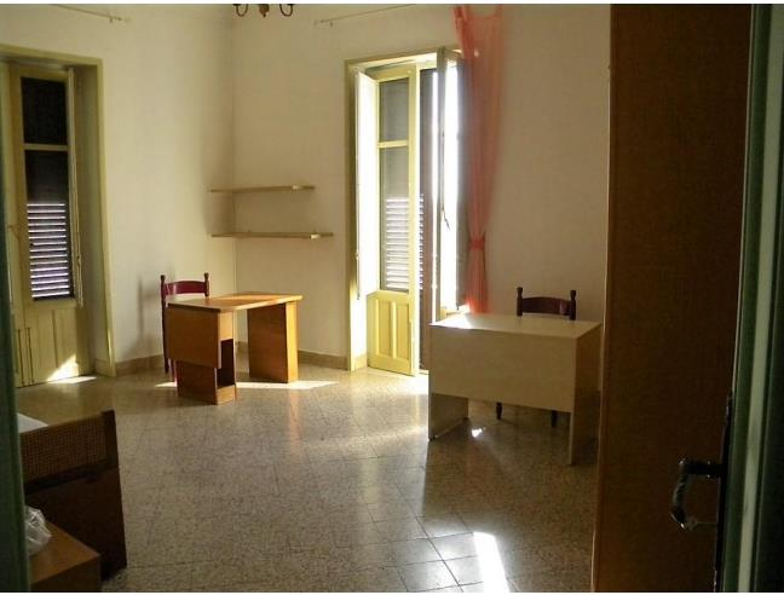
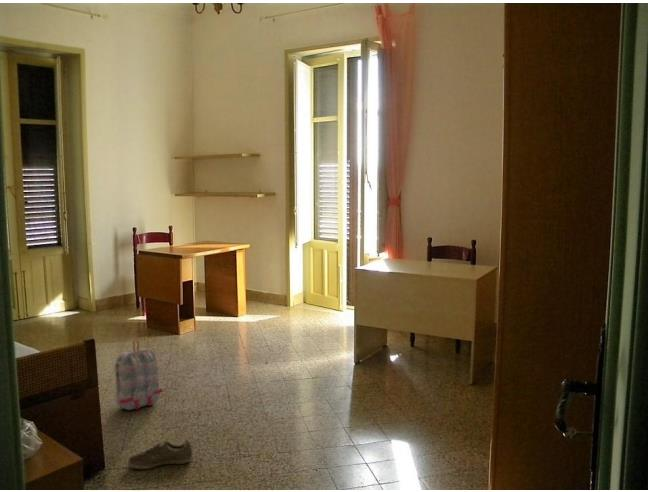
+ backpack [114,338,164,411]
+ sneaker [127,438,193,470]
